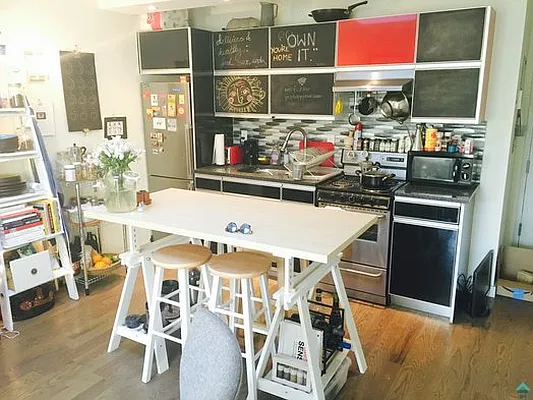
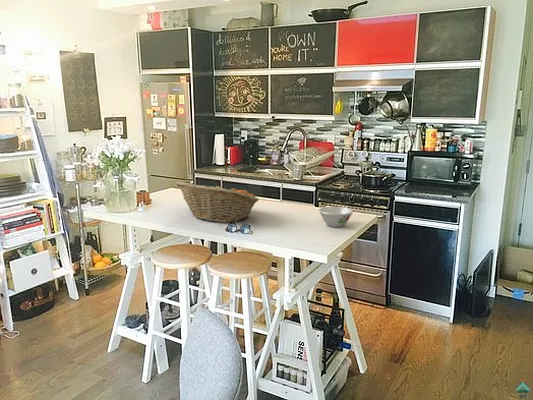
+ bowl [318,206,354,228]
+ fruit basket [175,180,260,224]
